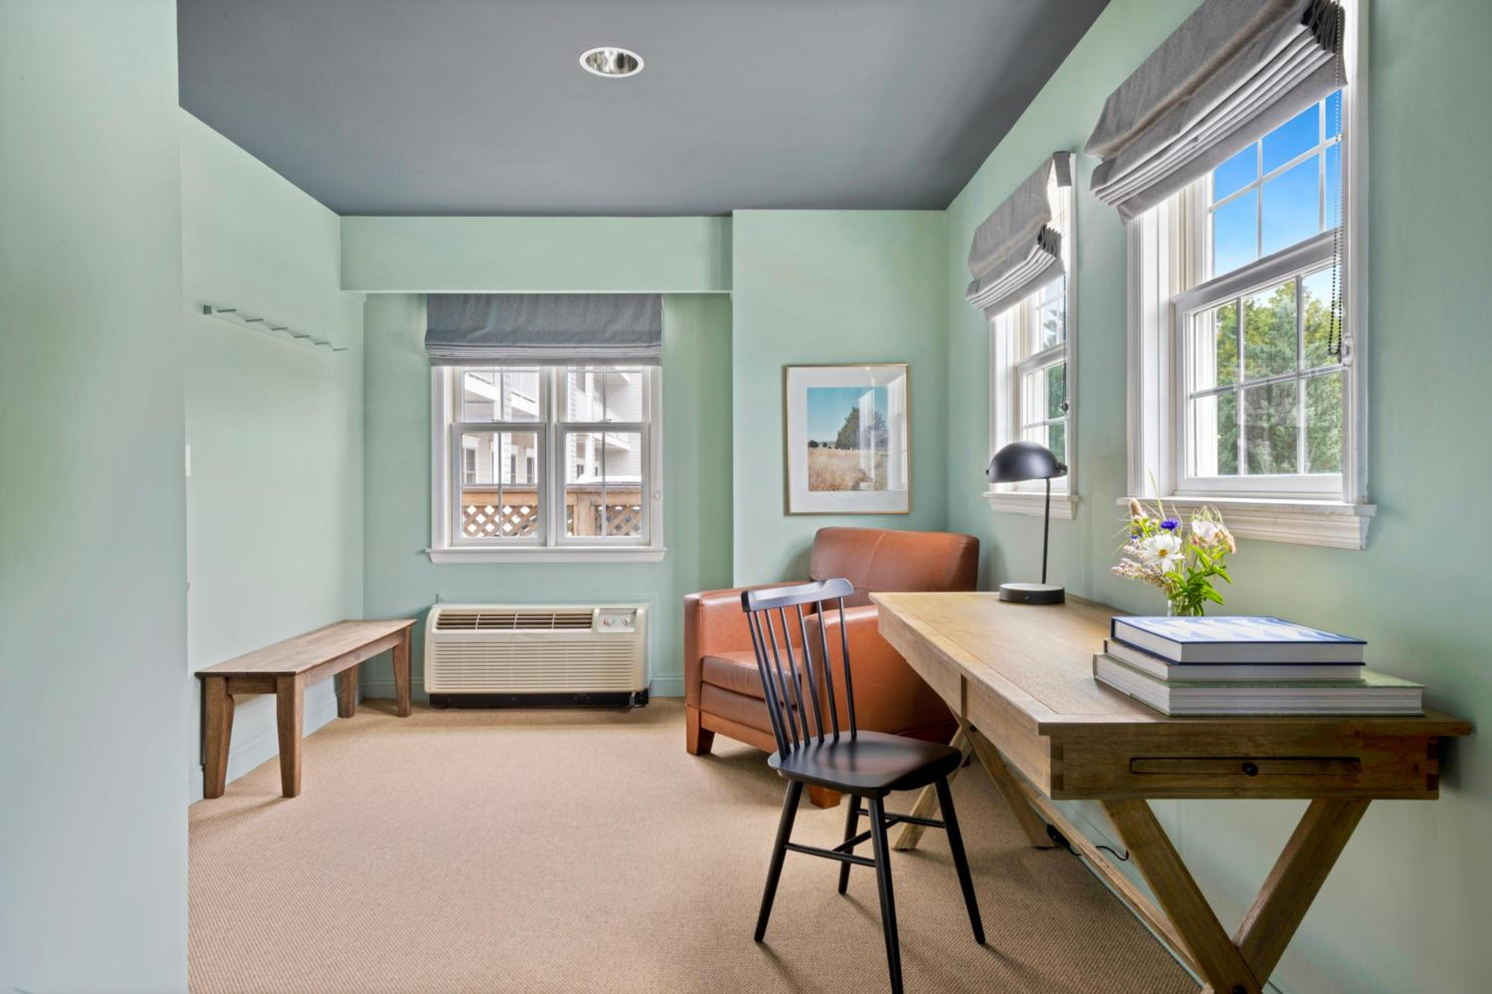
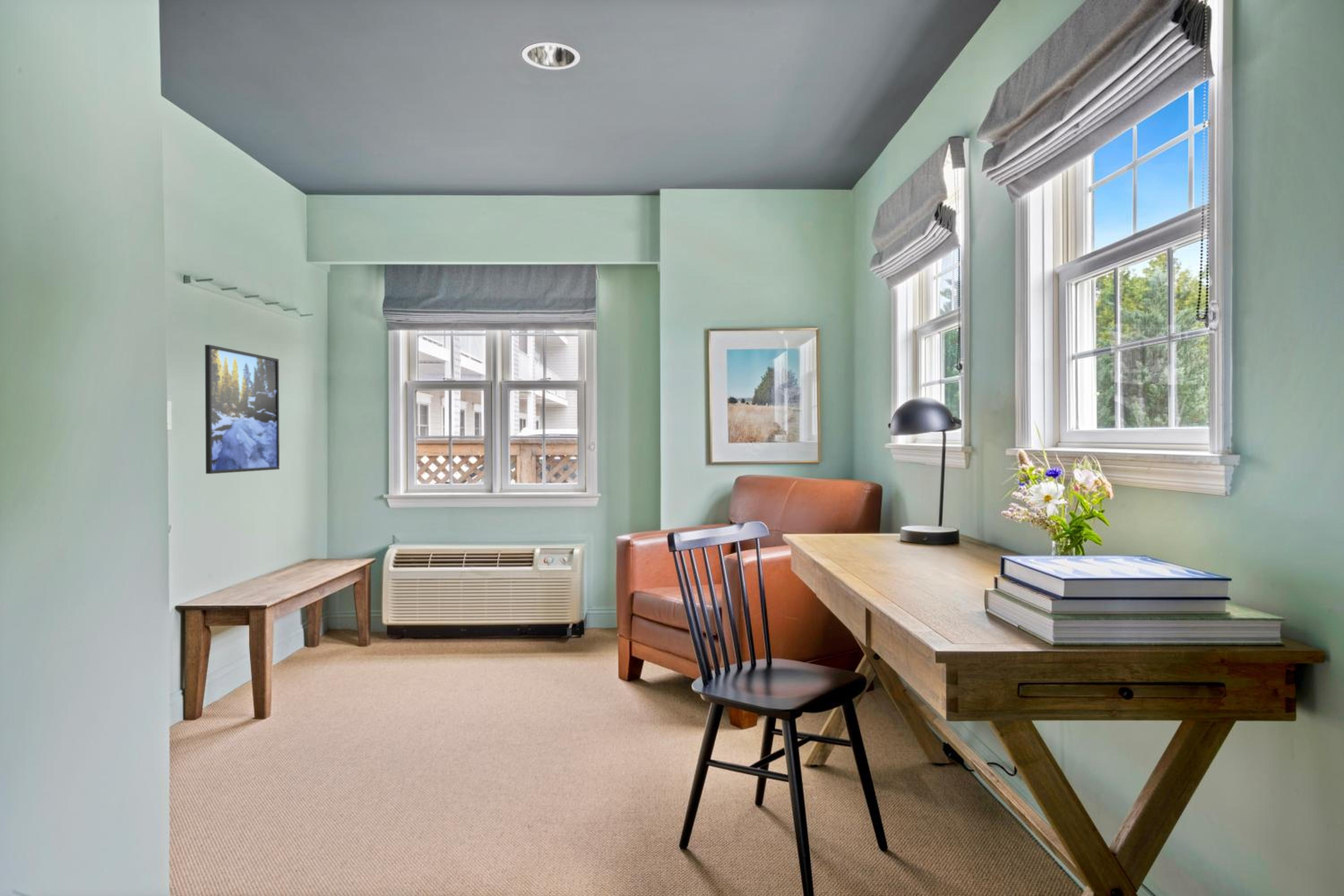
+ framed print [204,344,280,474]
